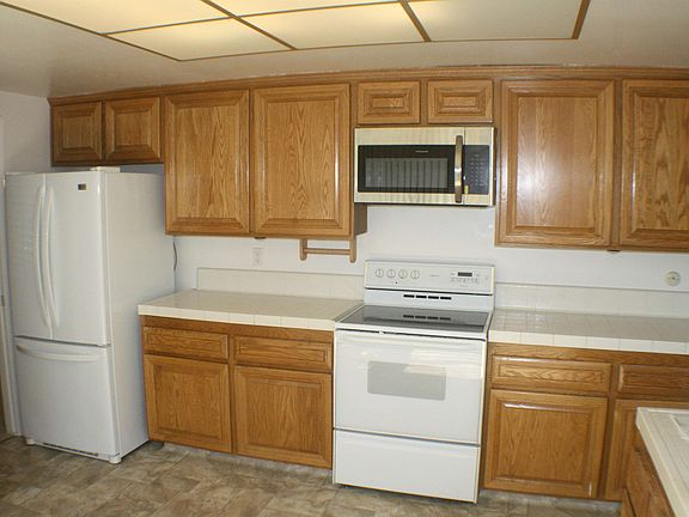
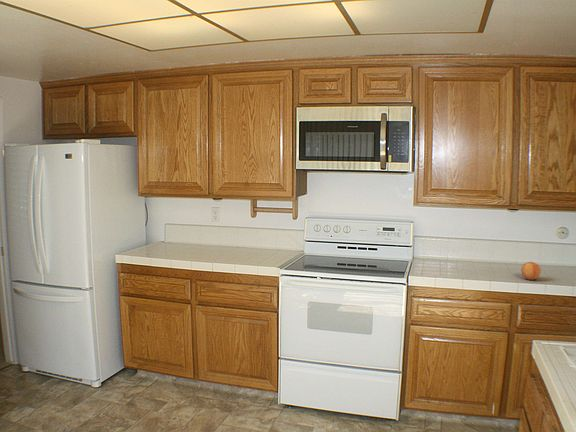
+ apple [520,261,542,281]
